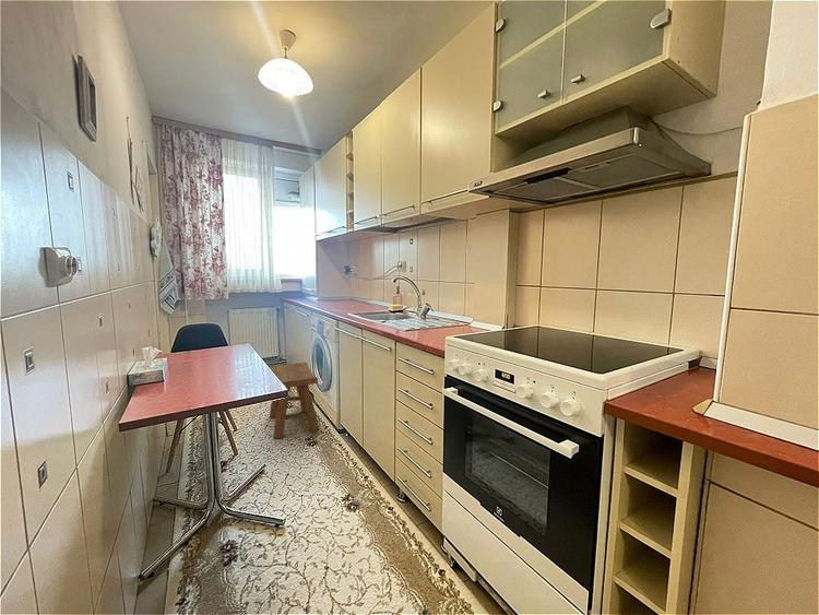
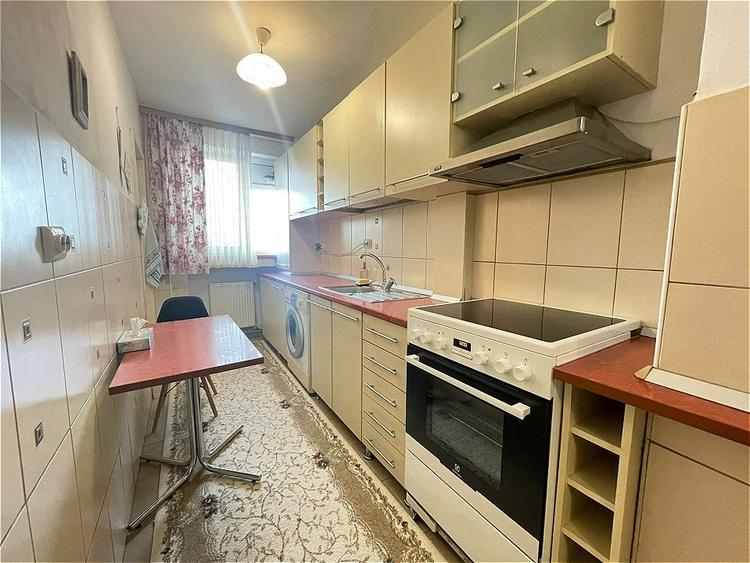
- stool [269,362,320,439]
